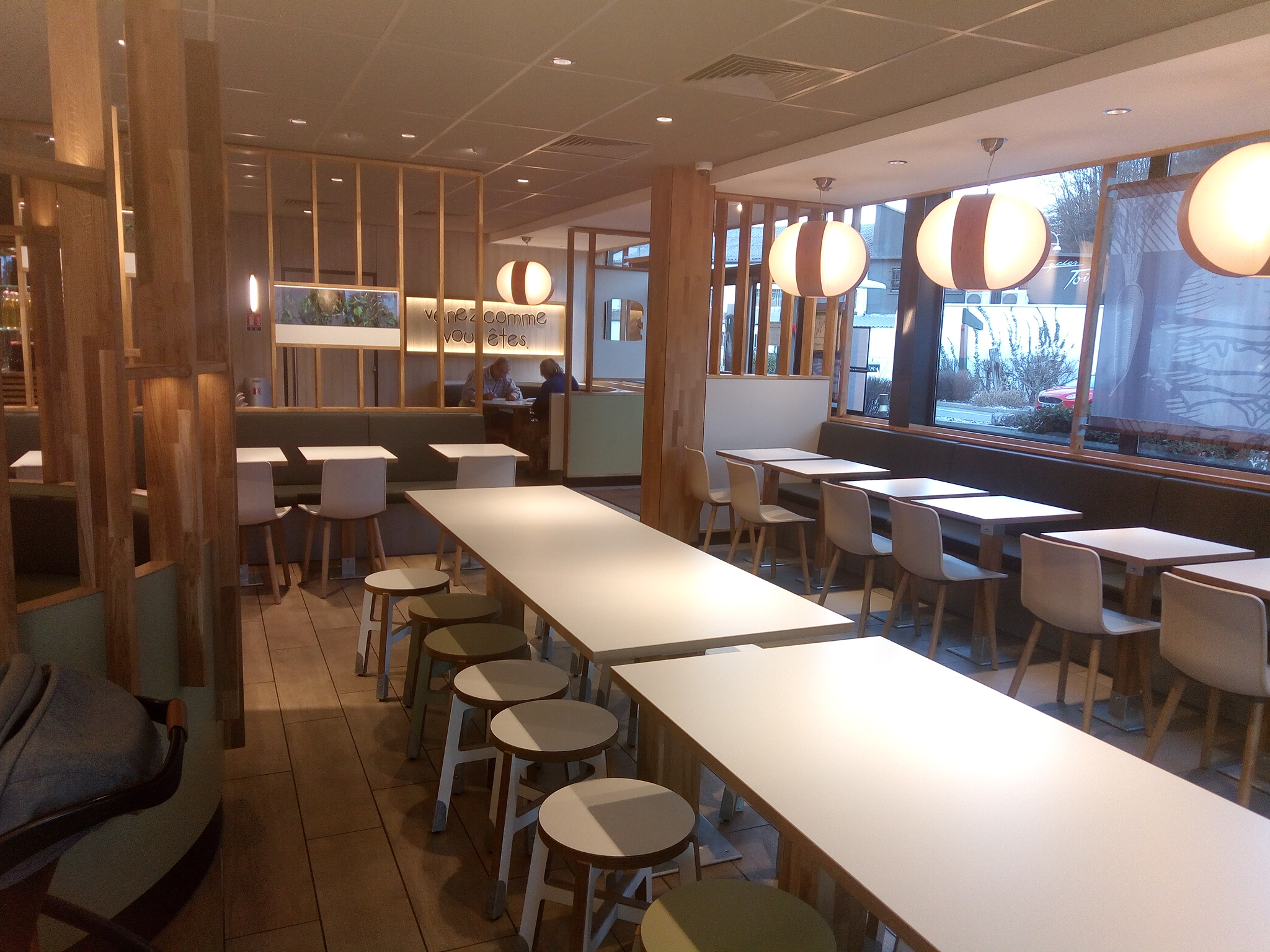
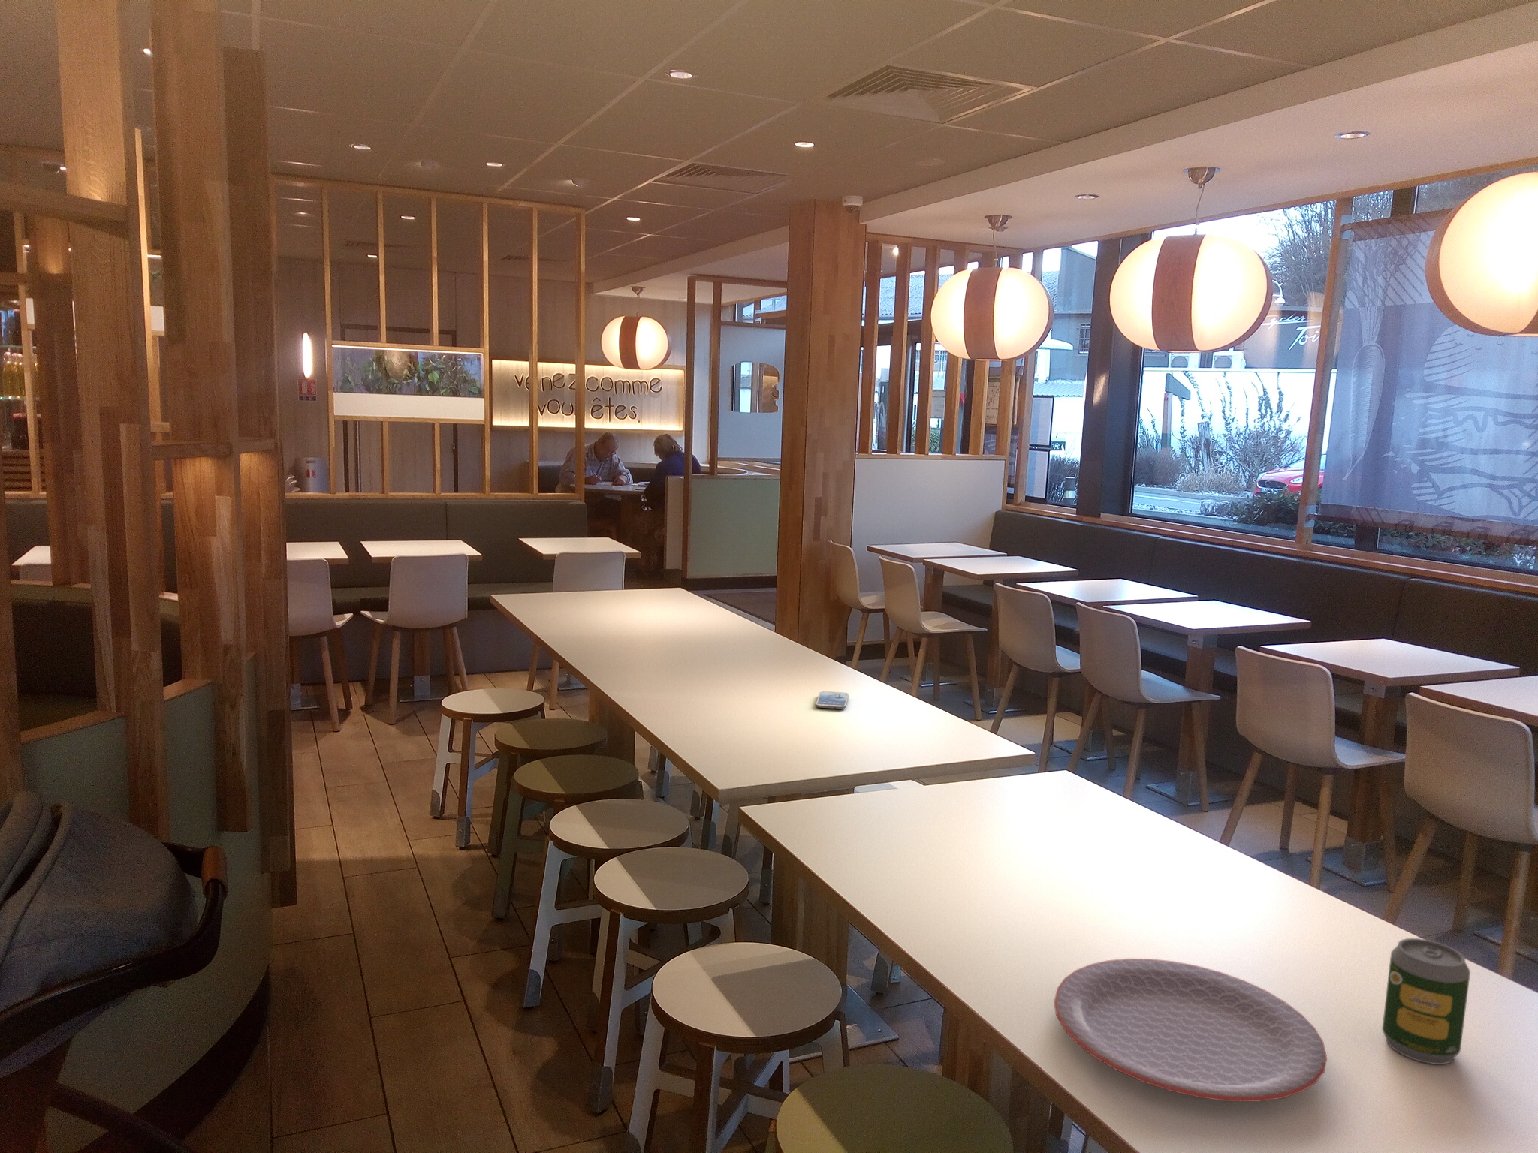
+ smartphone [815,690,849,710]
+ soda can [1382,937,1471,1065]
+ plate [1052,958,1327,1102]
